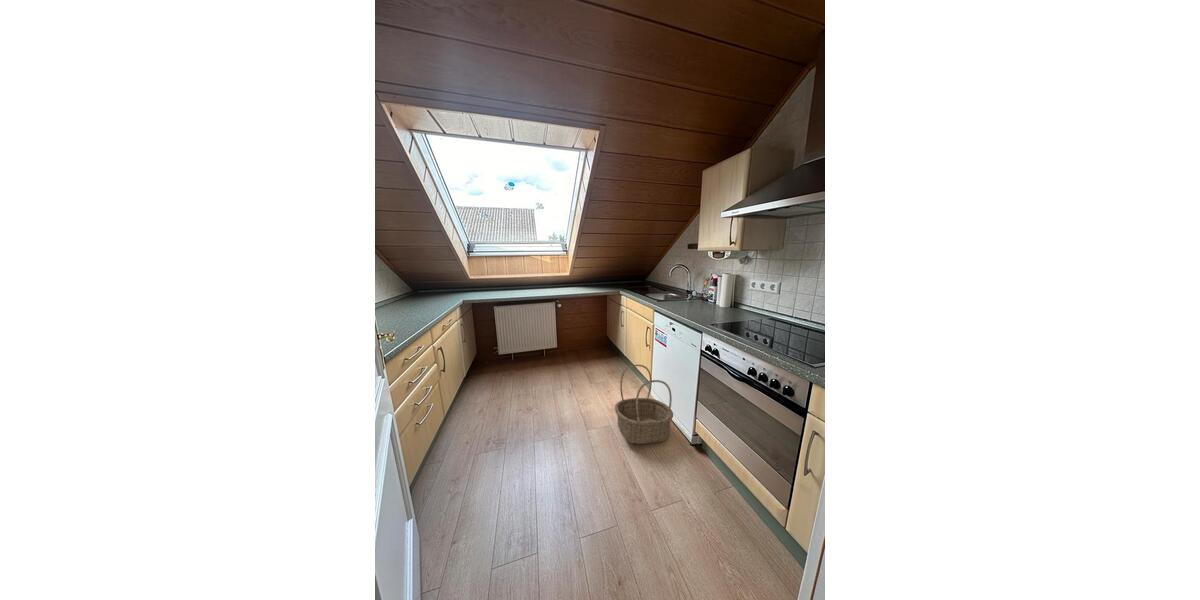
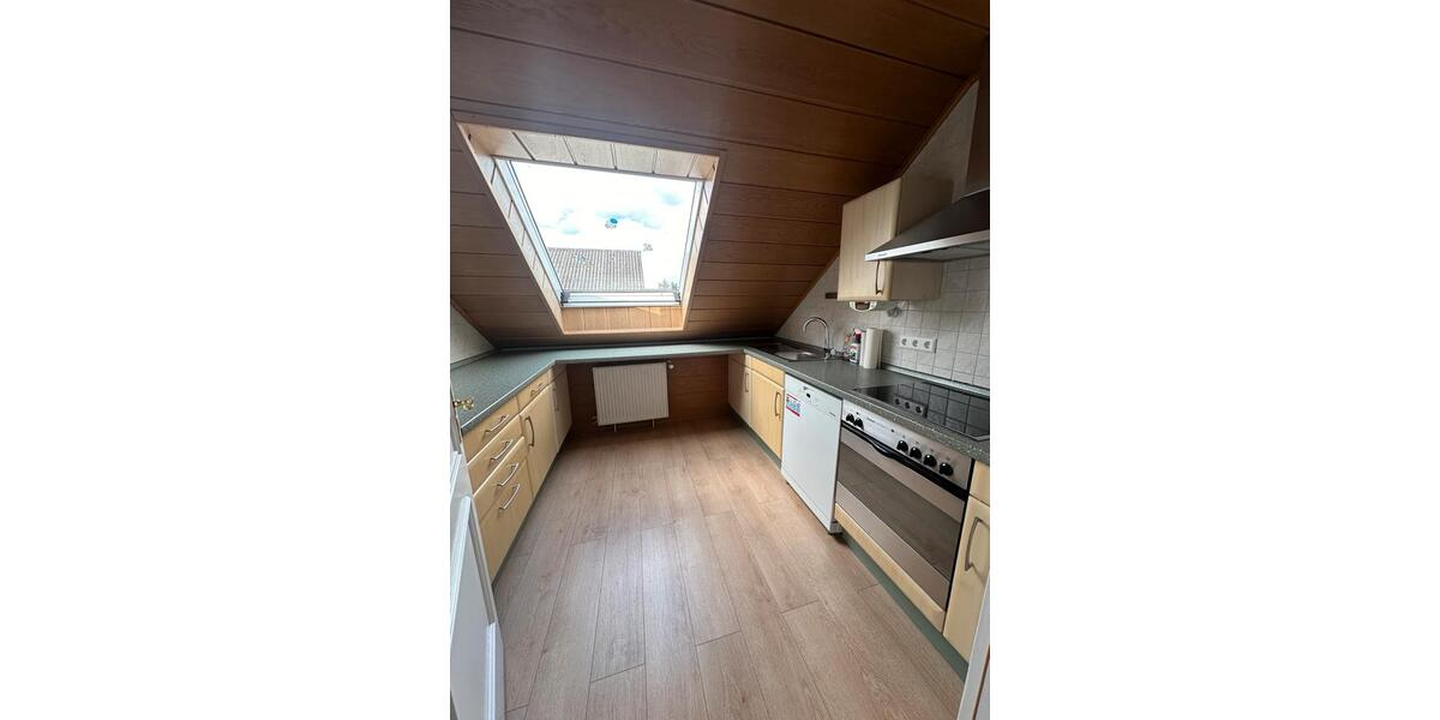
- basket [614,364,674,445]
